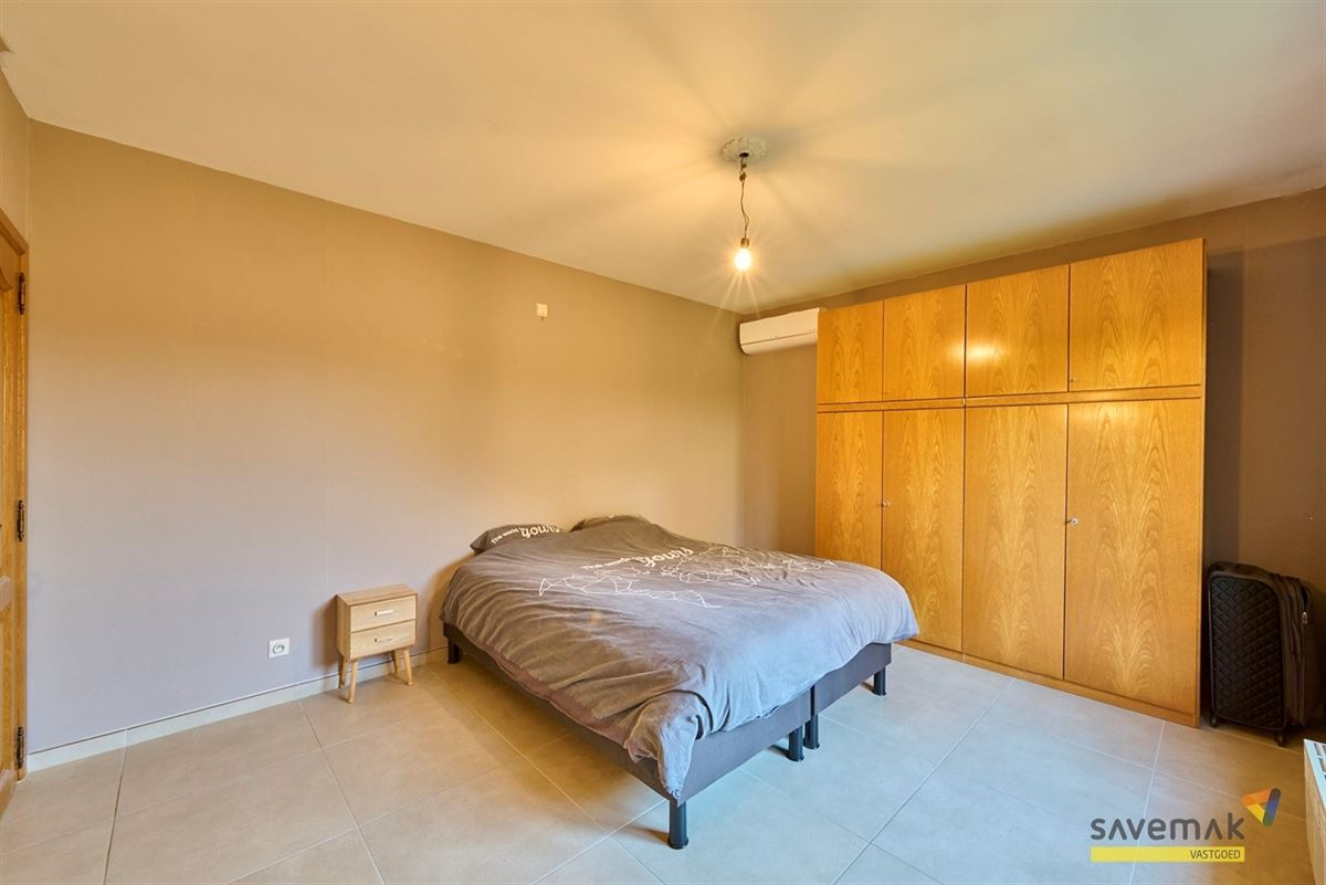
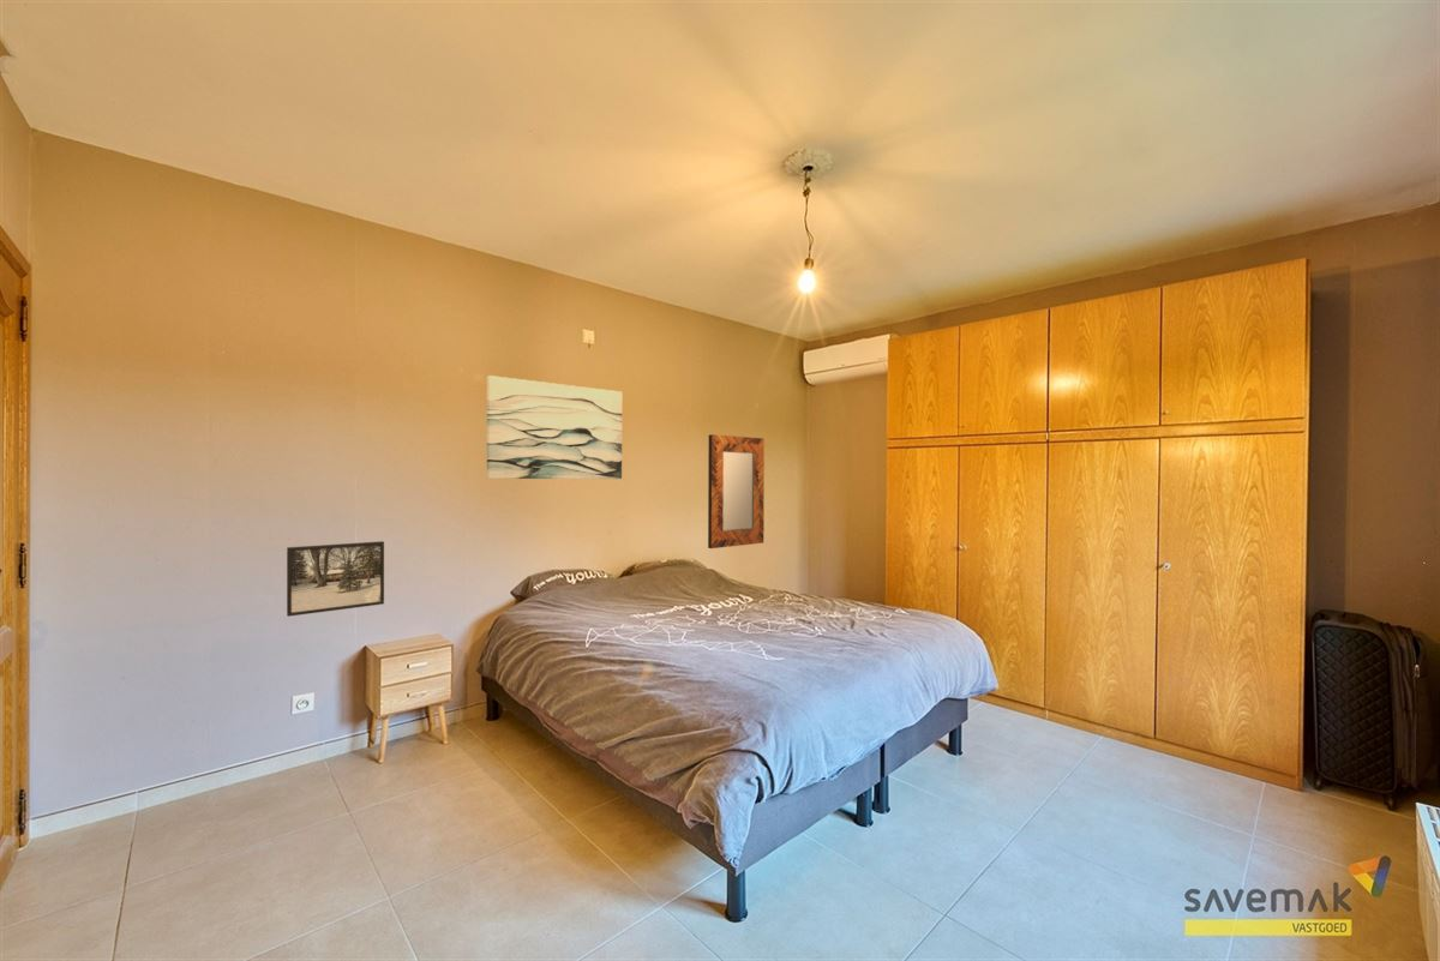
+ wall art [486,374,623,480]
+ home mirror [707,433,766,549]
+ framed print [286,540,385,618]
